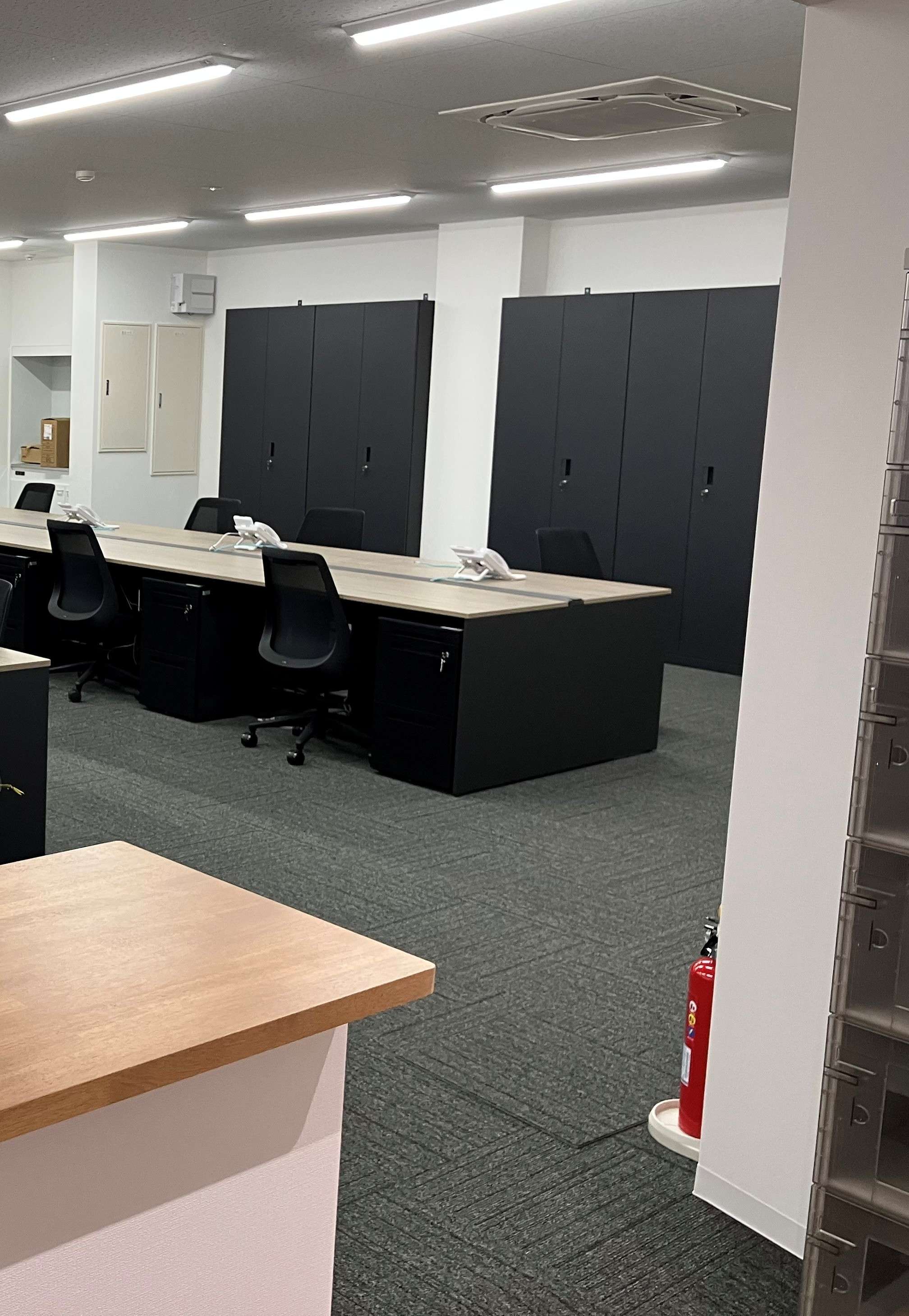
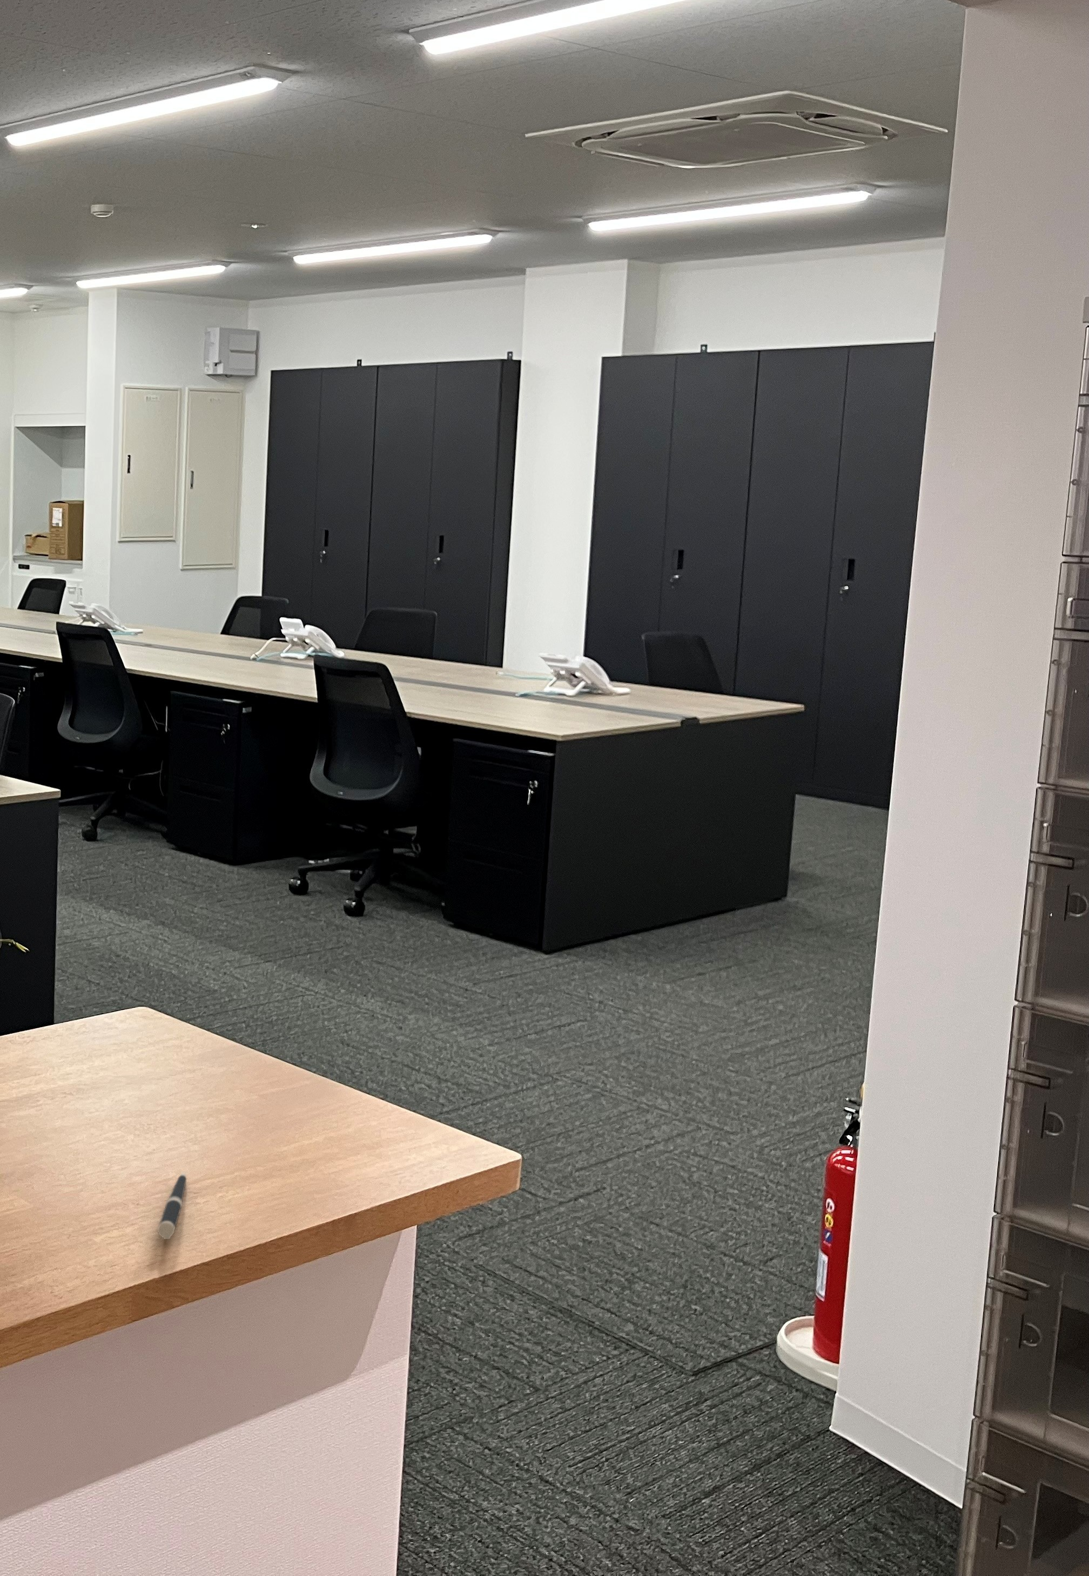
+ pen [157,1171,187,1239]
